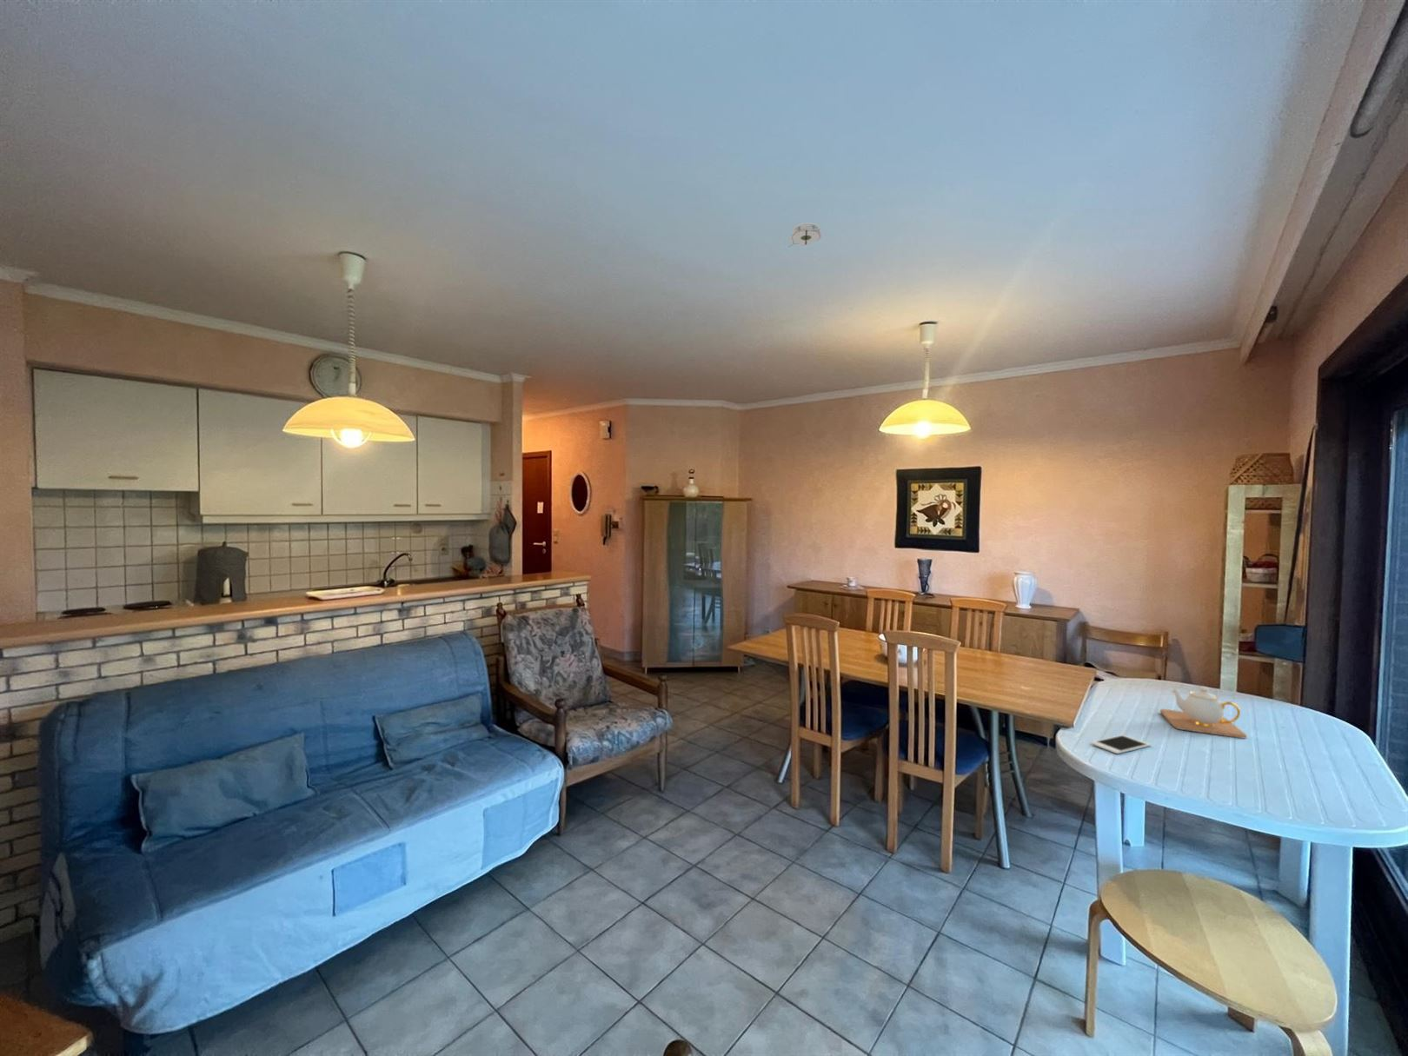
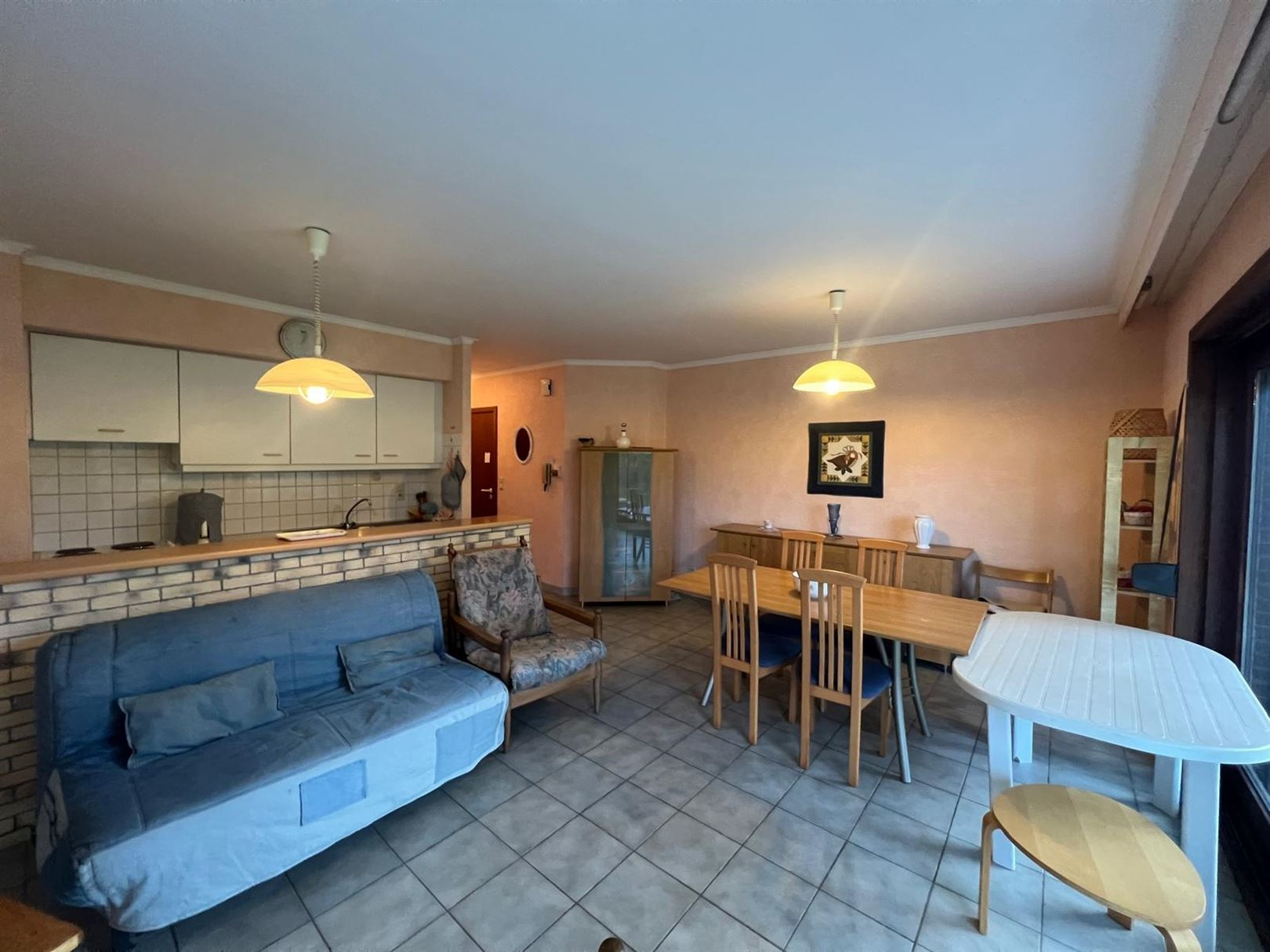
- smoke detector [788,223,823,247]
- cell phone [1090,733,1152,754]
- teapot [1160,686,1247,740]
